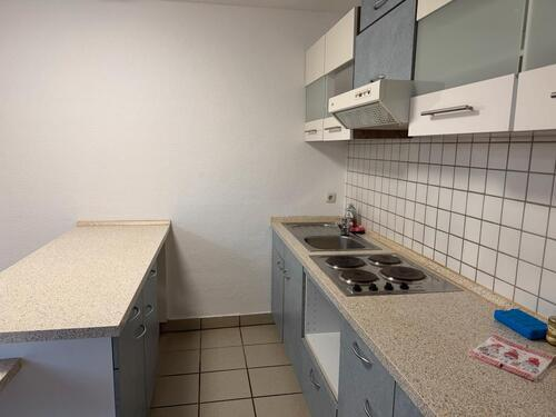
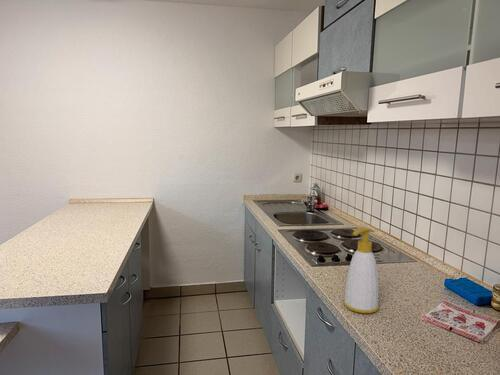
+ soap bottle [342,226,380,314]
